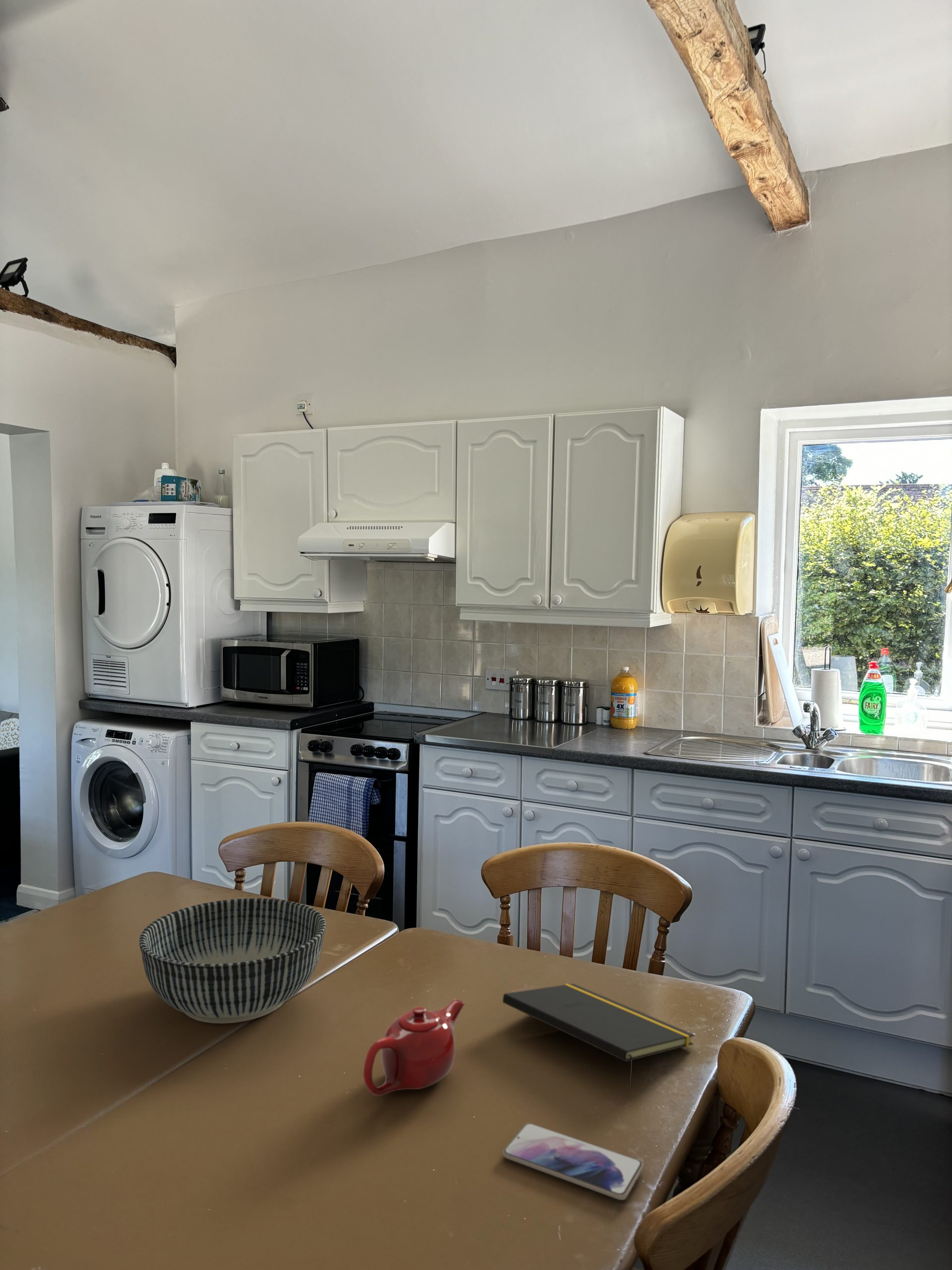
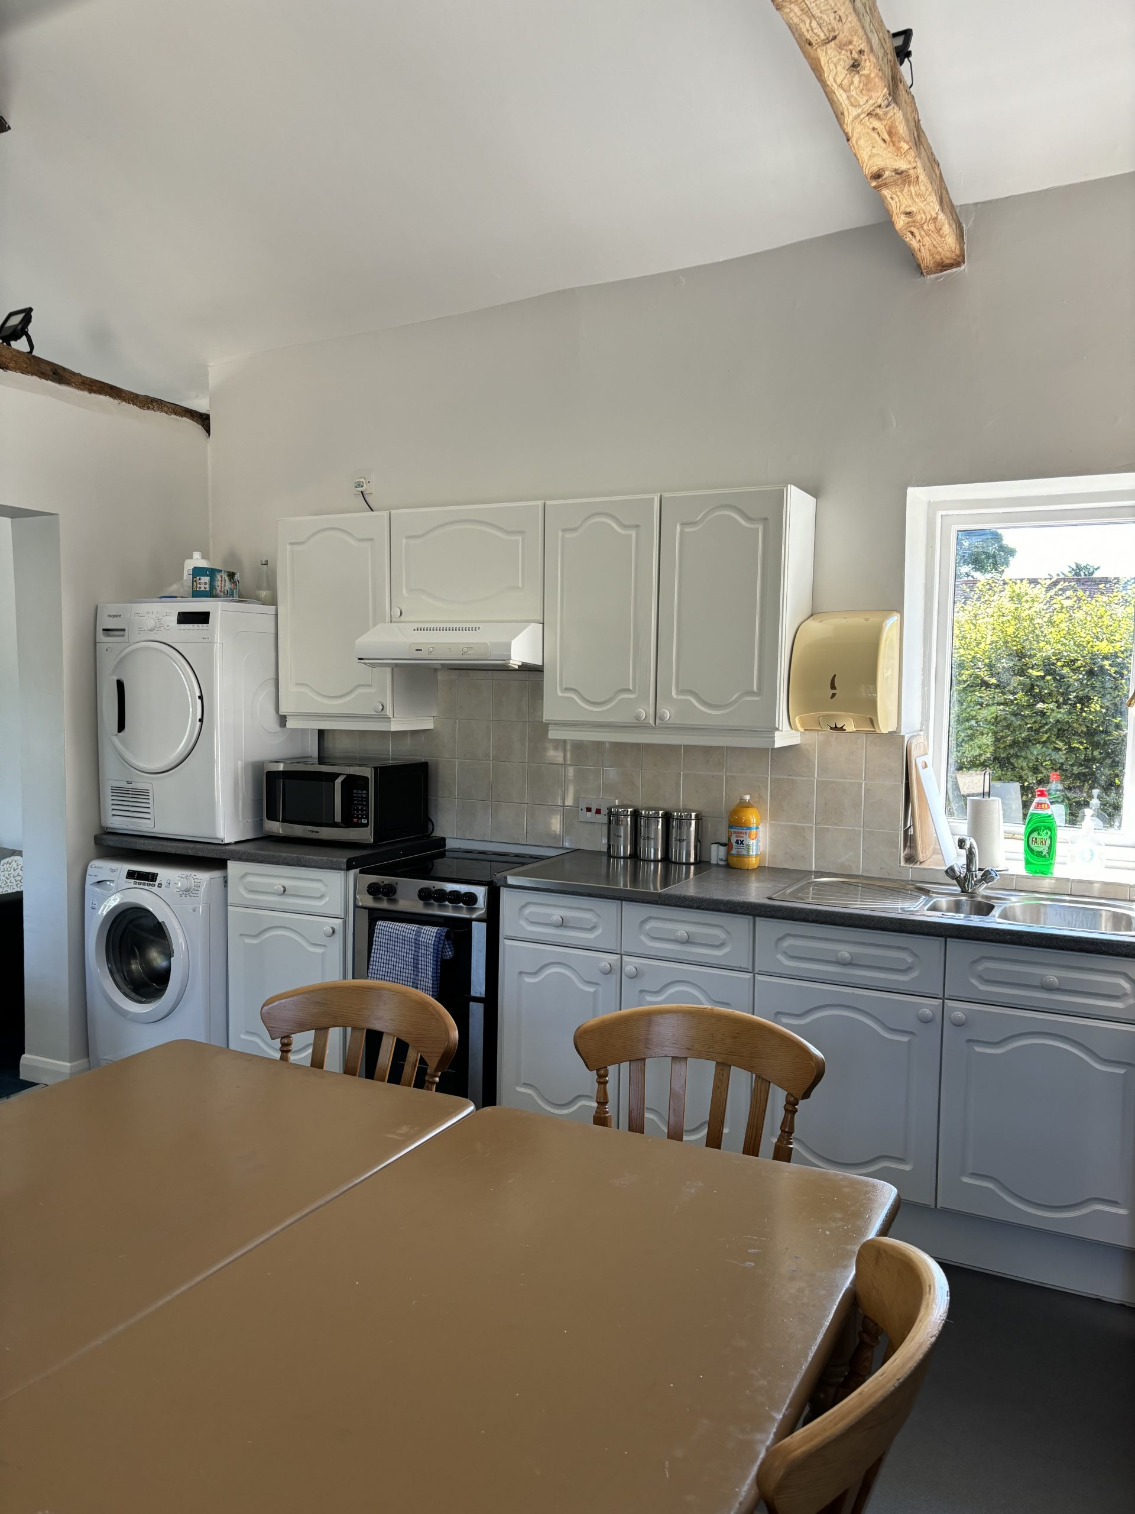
- teapot [363,999,466,1096]
- bowl [139,898,326,1024]
- notepad [502,983,695,1087]
- smartphone [502,1123,644,1201]
